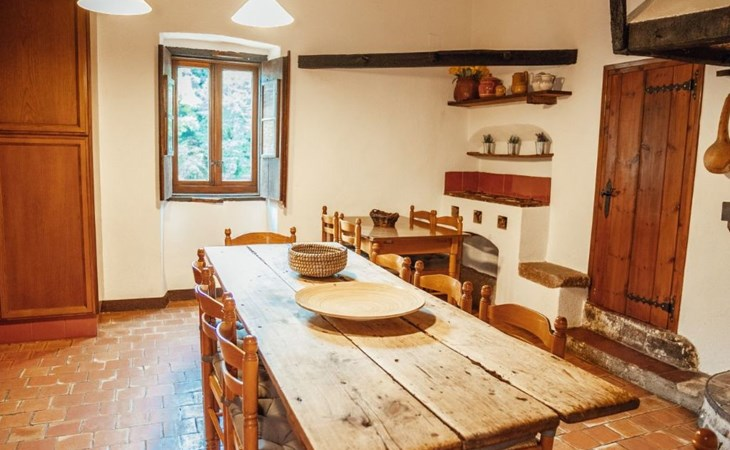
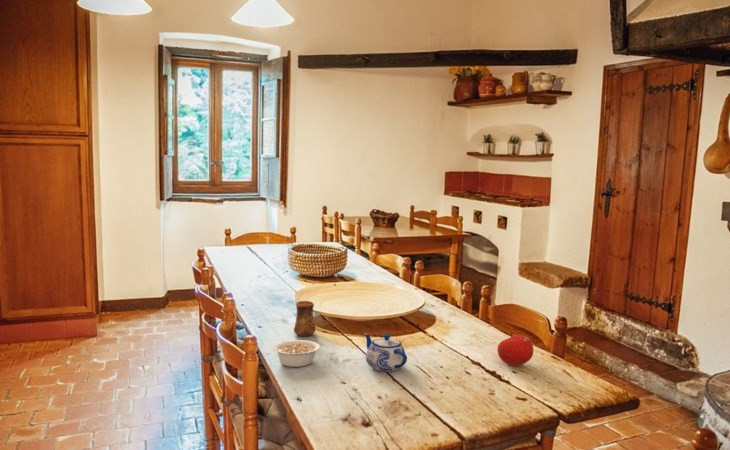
+ fruit [496,330,534,367]
+ legume [273,339,328,368]
+ cup [293,300,316,337]
+ teapot [363,332,408,373]
